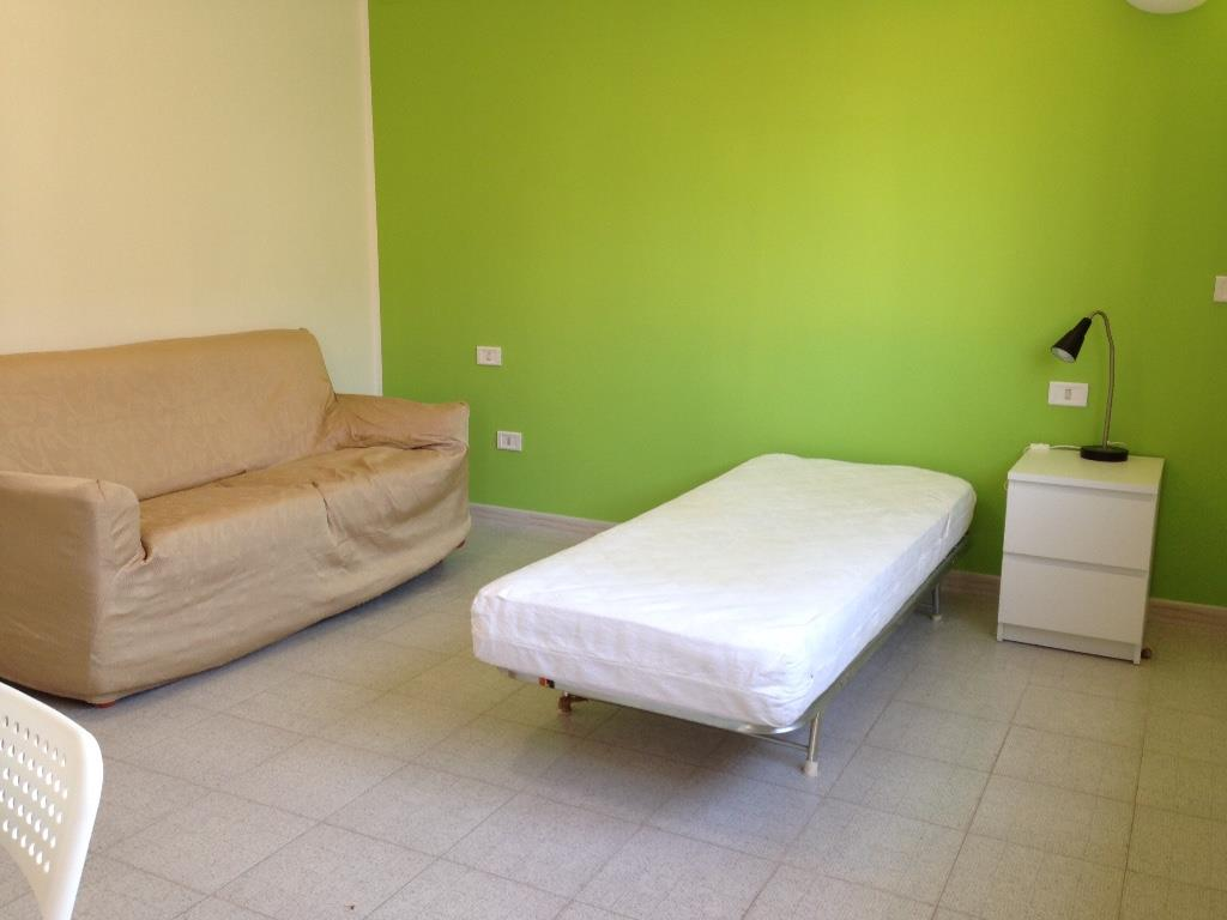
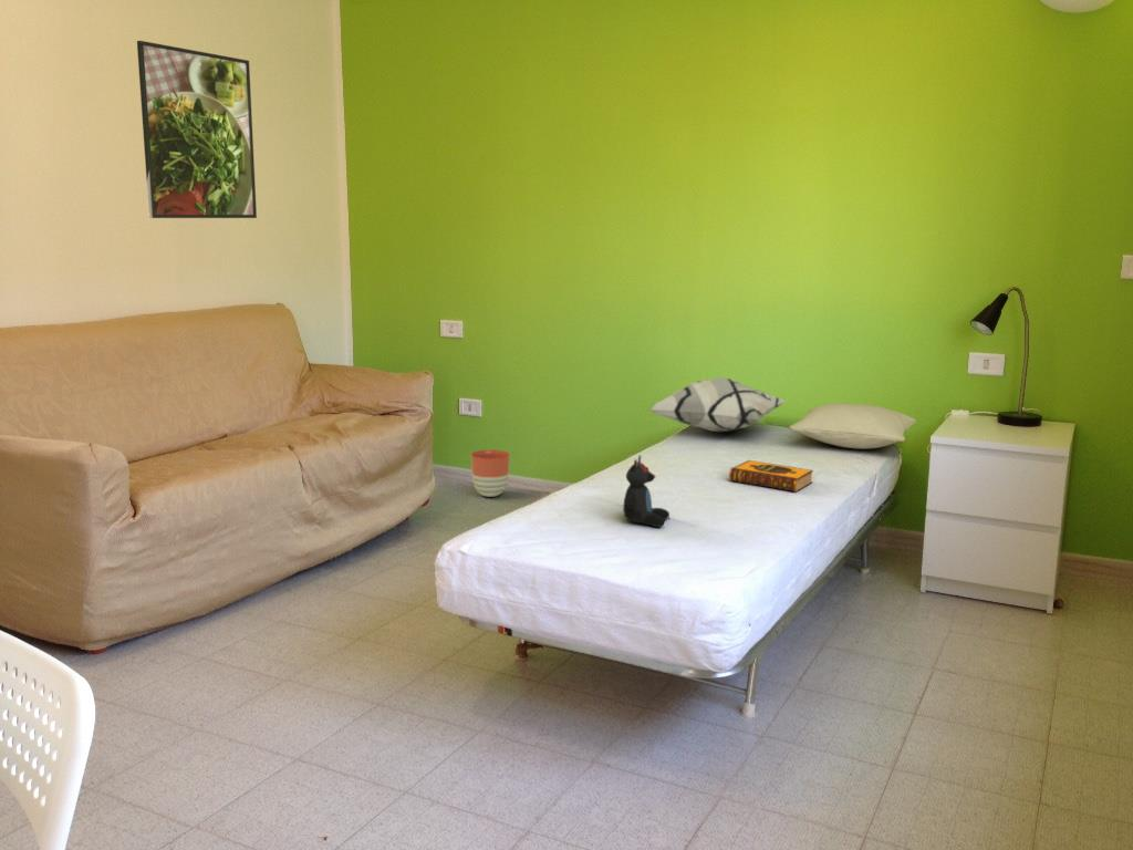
+ hardback book [728,459,814,494]
+ pillow [788,402,917,450]
+ decorative pillow [647,376,786,433]
+ teddy bear [622,454,671,528]
+ planter [470,448,511,498]
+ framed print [136,40,258,219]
